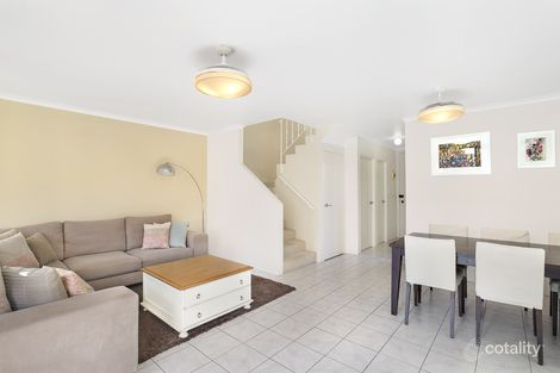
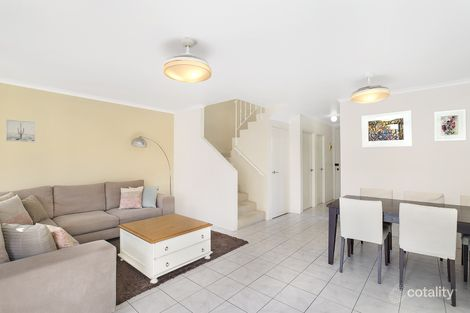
+ wall art [5,118,36,143]
